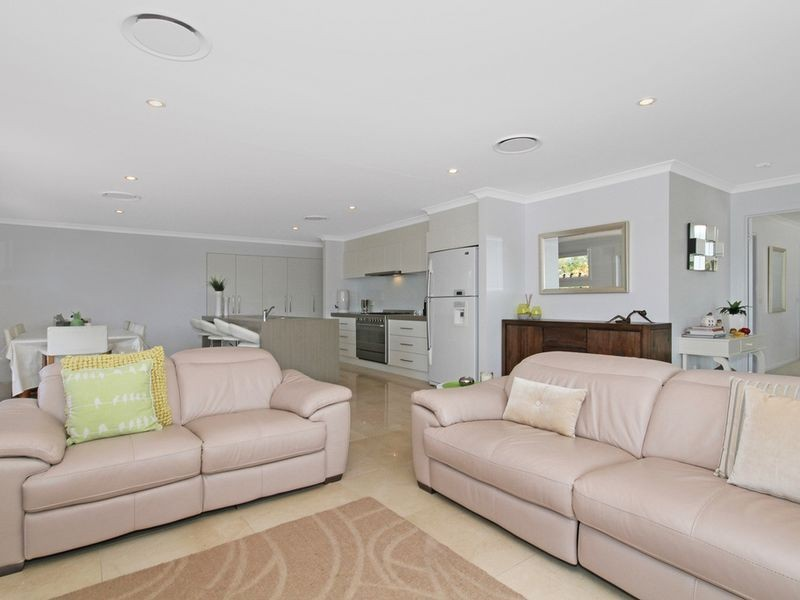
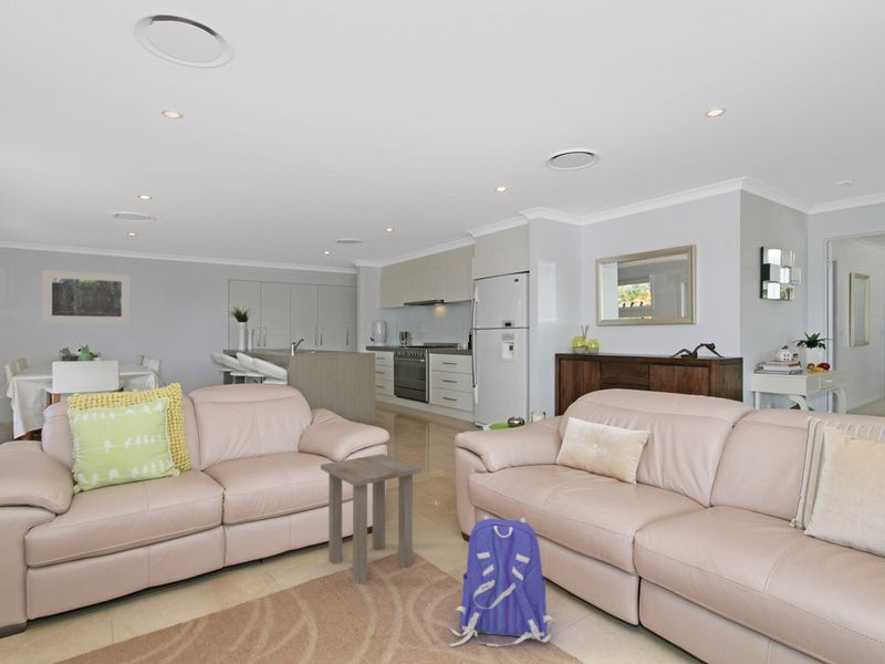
+ side table [320,453,423,585]
+ backpack [446,515,556,647]
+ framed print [41,269,132,325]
